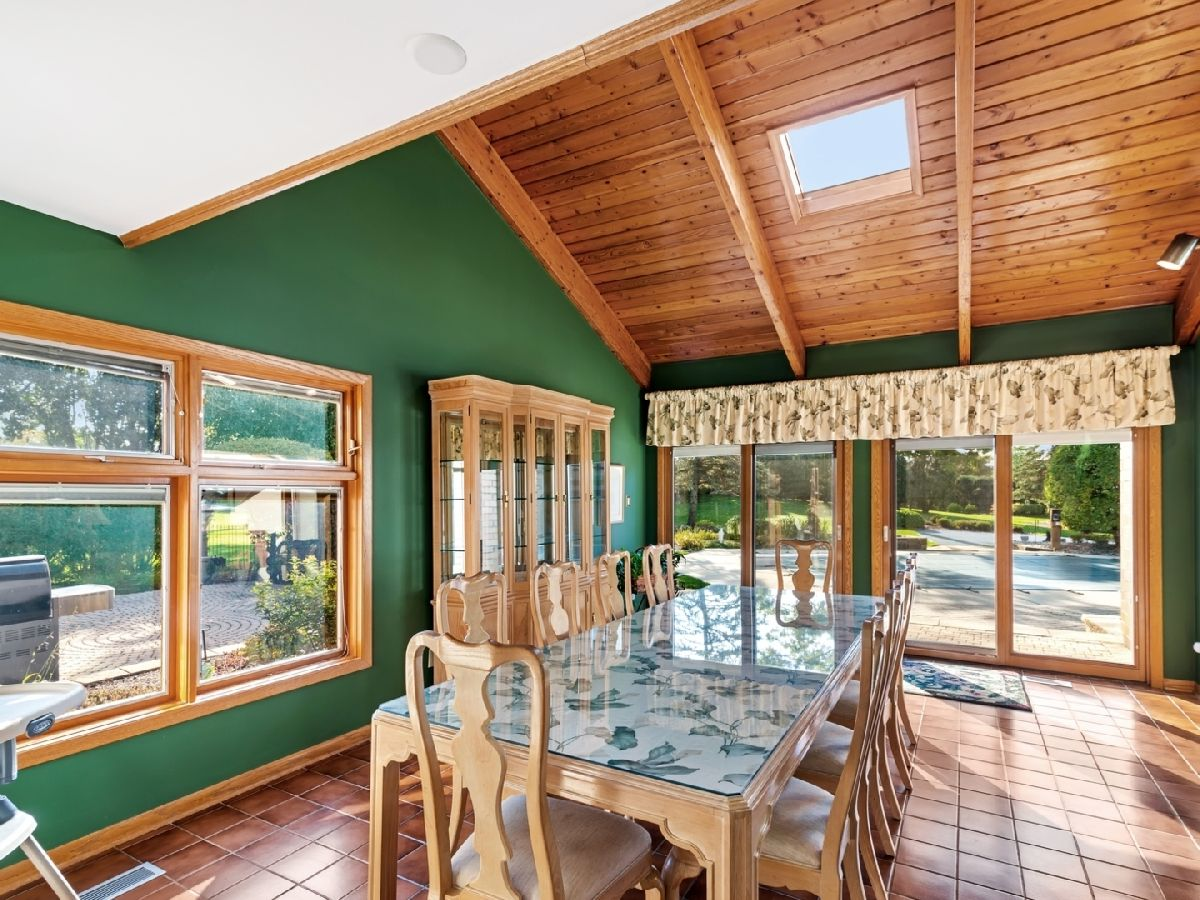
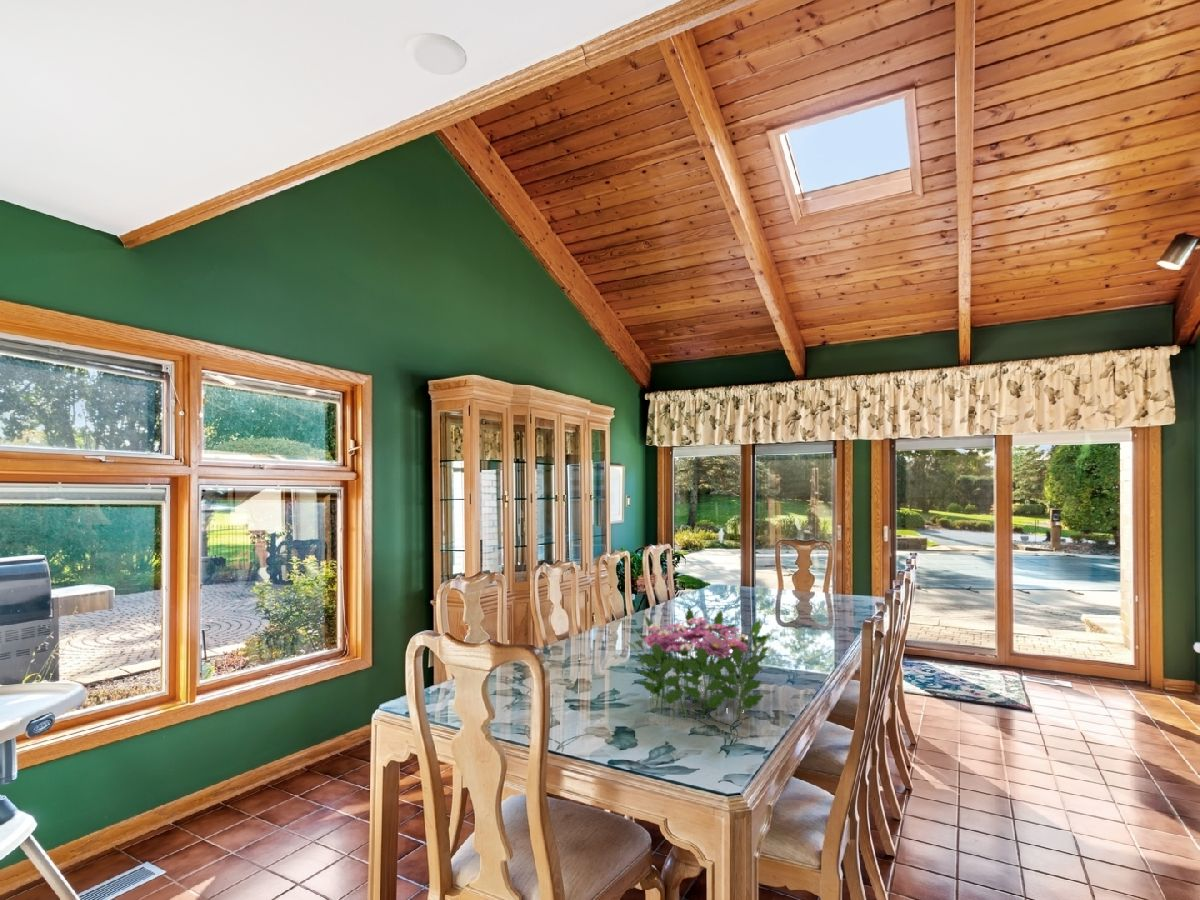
+ flower arrangement [625,607,776,721]
